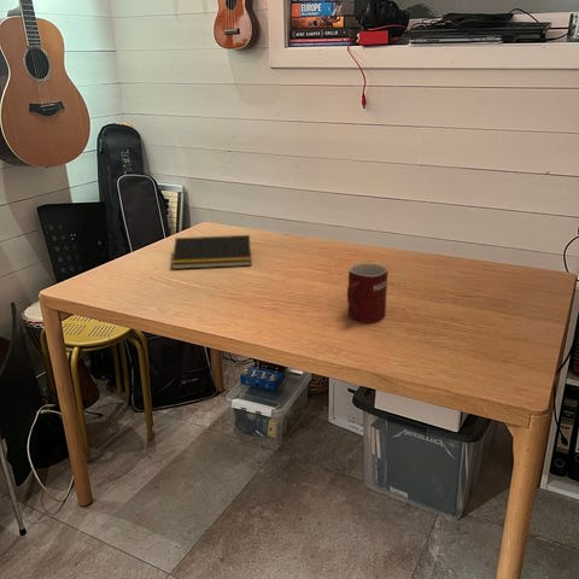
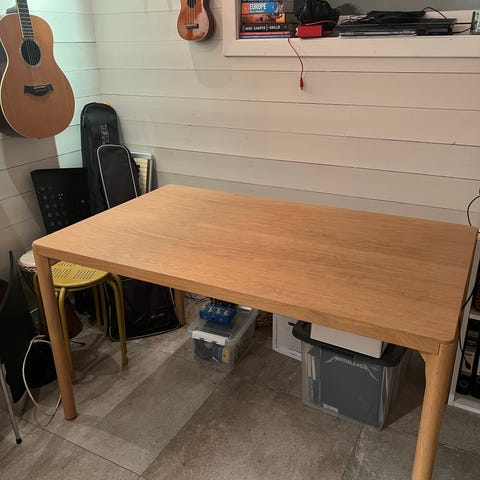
- notepad [170,234,252,270]
- mug [346,262,390,324]
